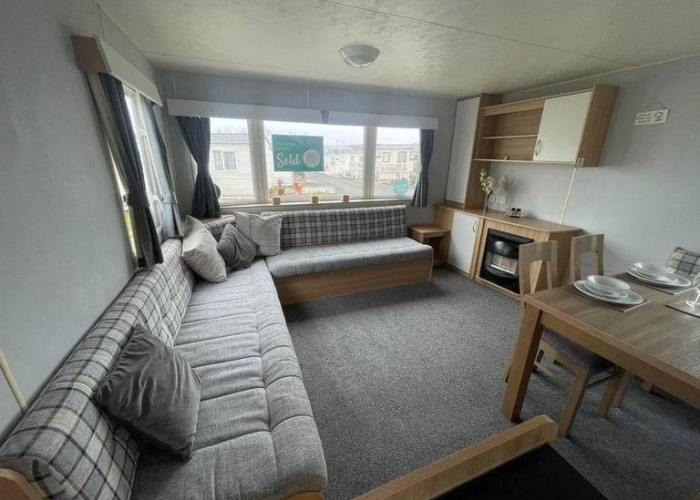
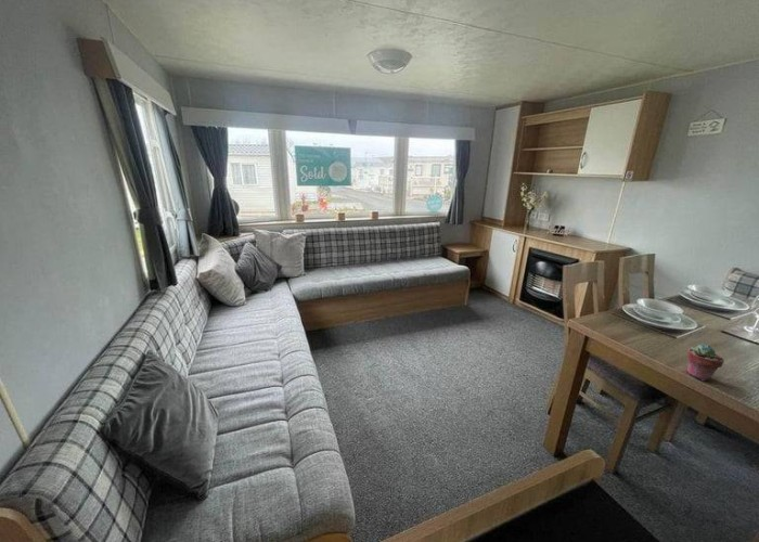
+ potted succulent [685,344,725,382]
